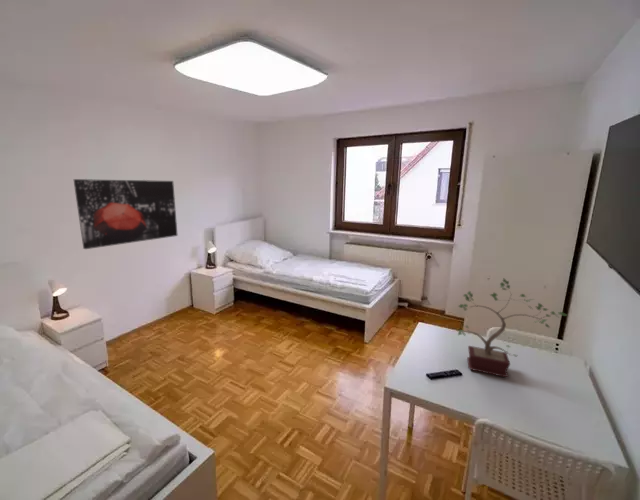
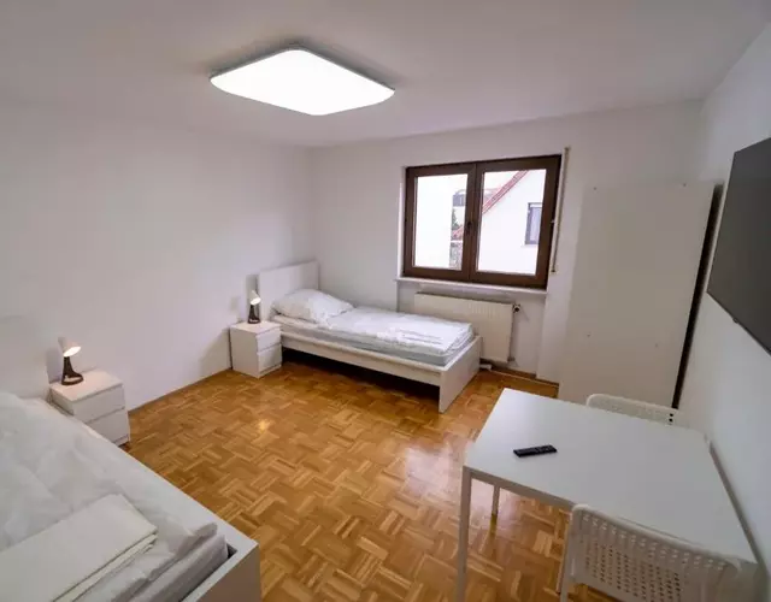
- potted plant [457,278,569,378]
- wall art [73,178,179,250]
